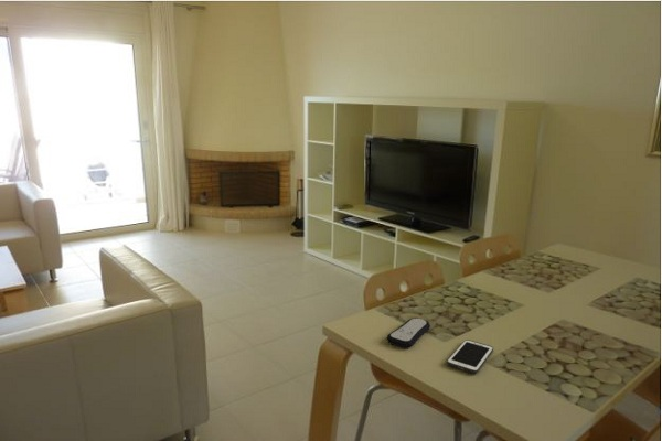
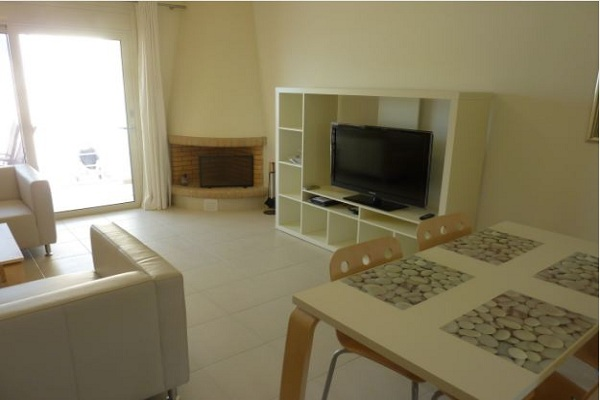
- cell phone [446,338,494,375]
- remote control [386,316,431,349]
